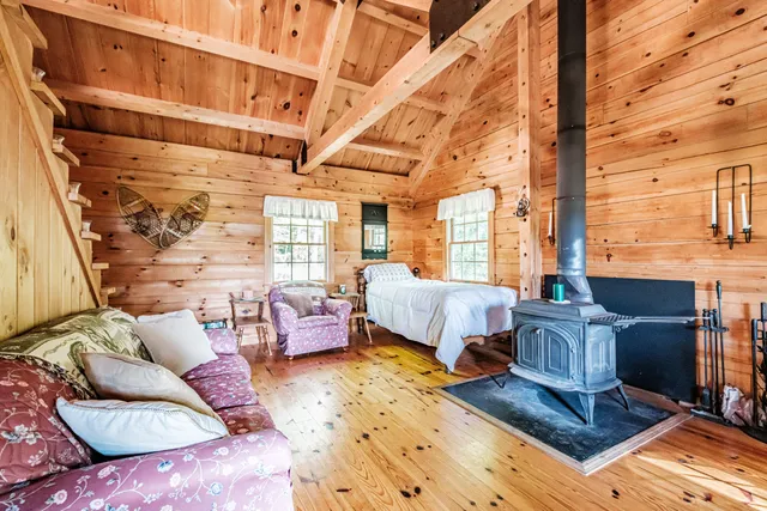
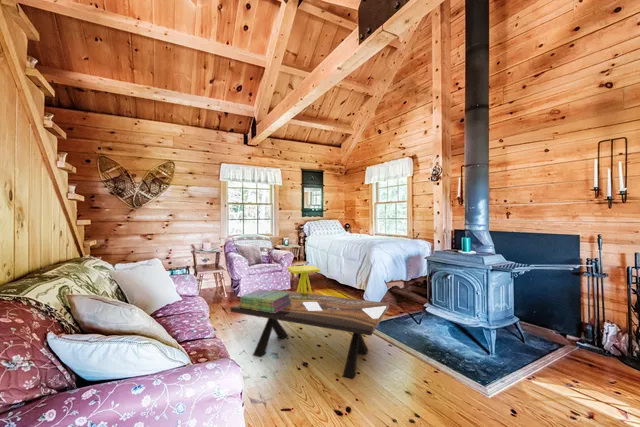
+ coffee table [229,288,390,380]
+ side table [287,264,321,294]
+ stack of books [238,288,292,313]
